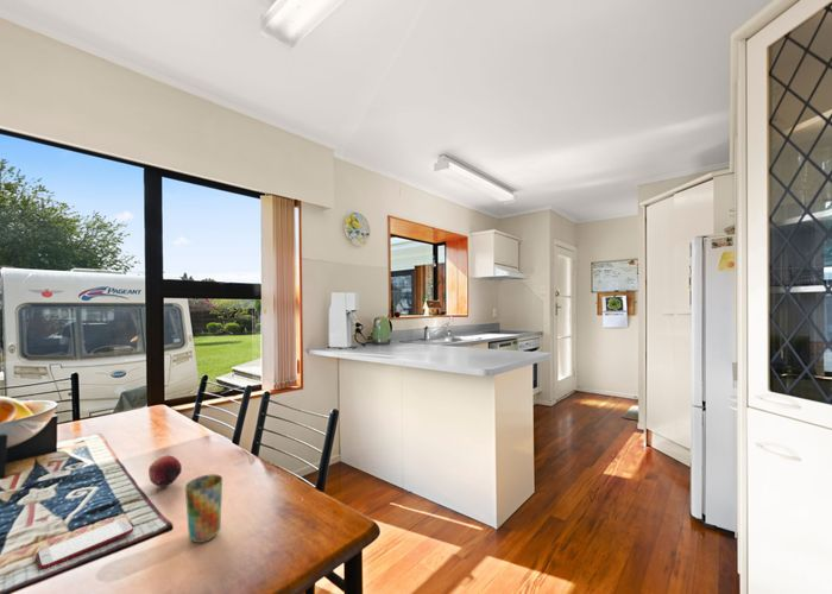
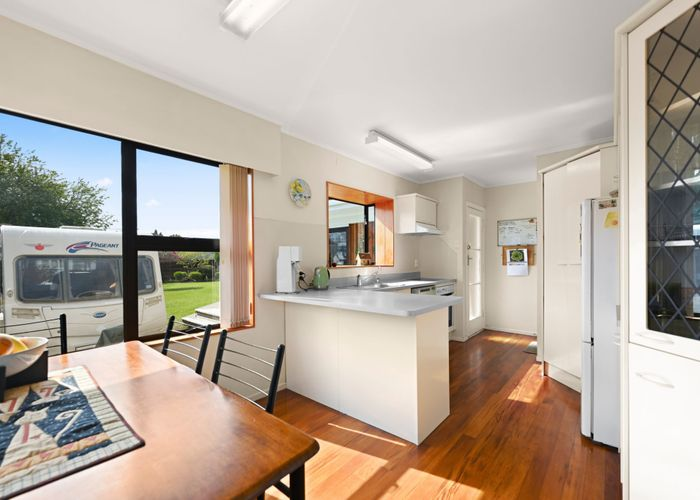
- smartphone [34,518,134,570]
- cup [184,473,223,544]
- fruit [147,454,183,488]
